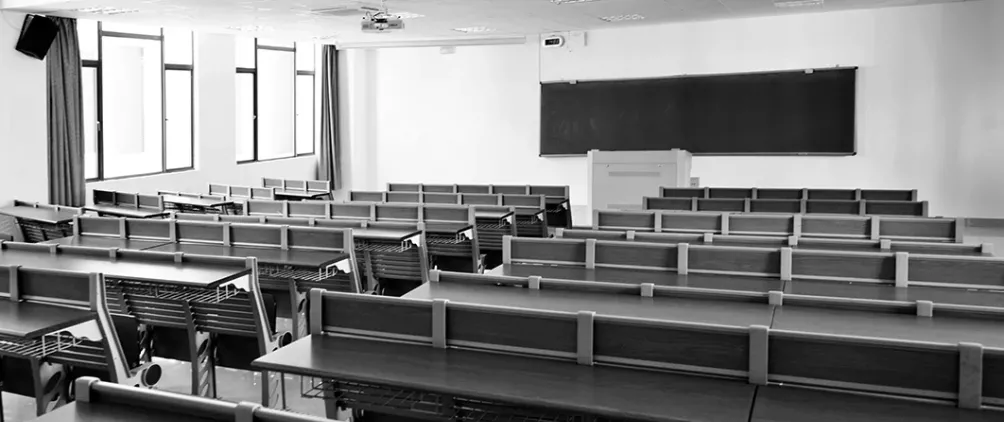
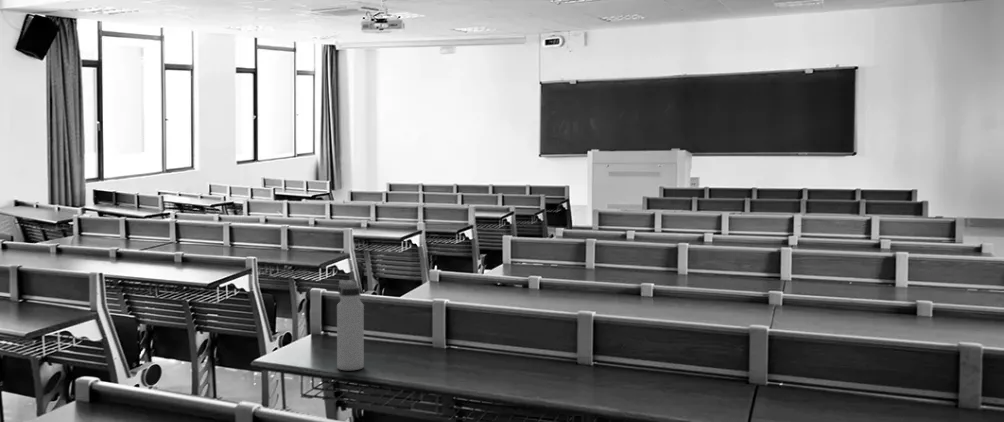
+ water bottle [336,279,365,371]
